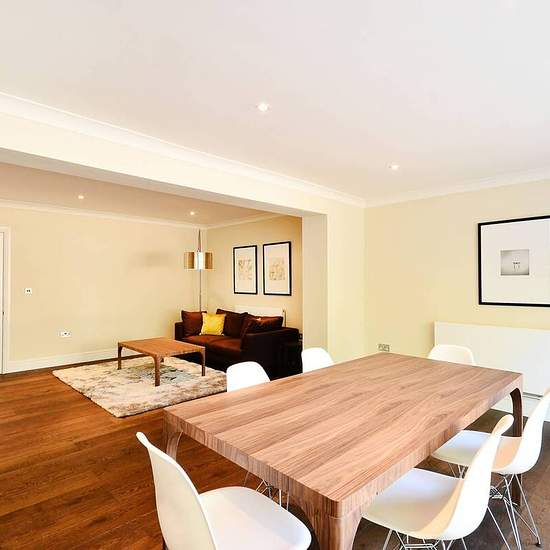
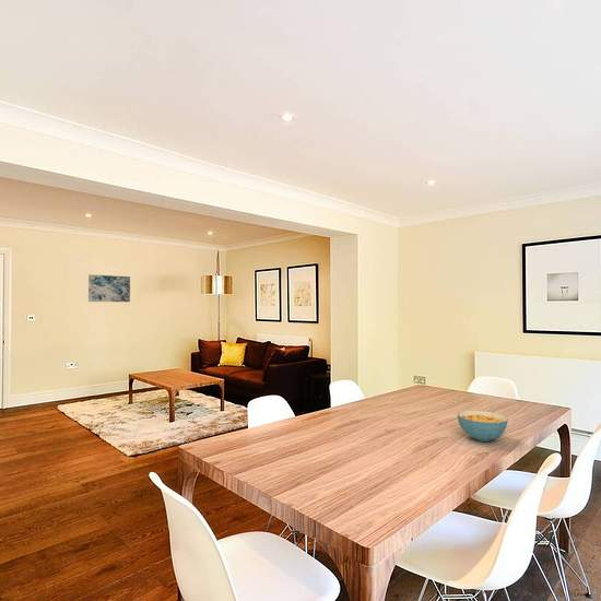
+ wall art [87,273,131,303]
+ cereal bowl [457,410,509,443]
